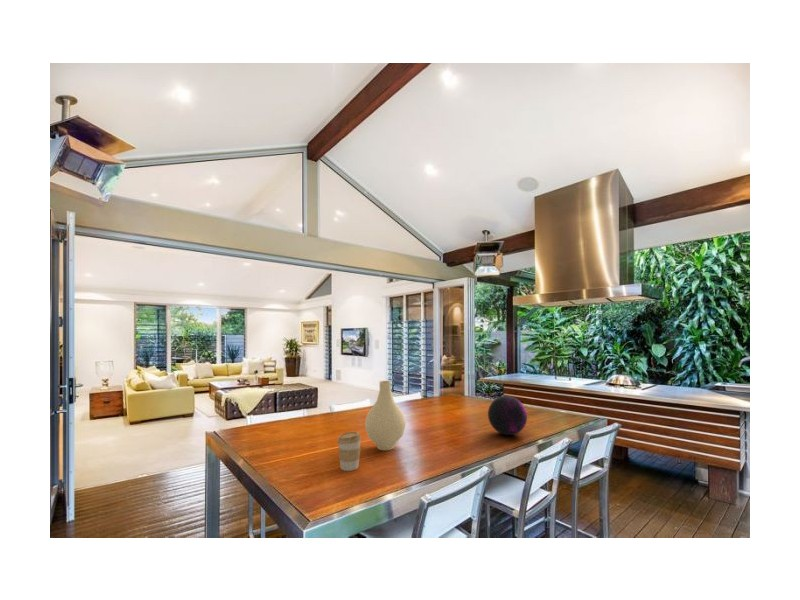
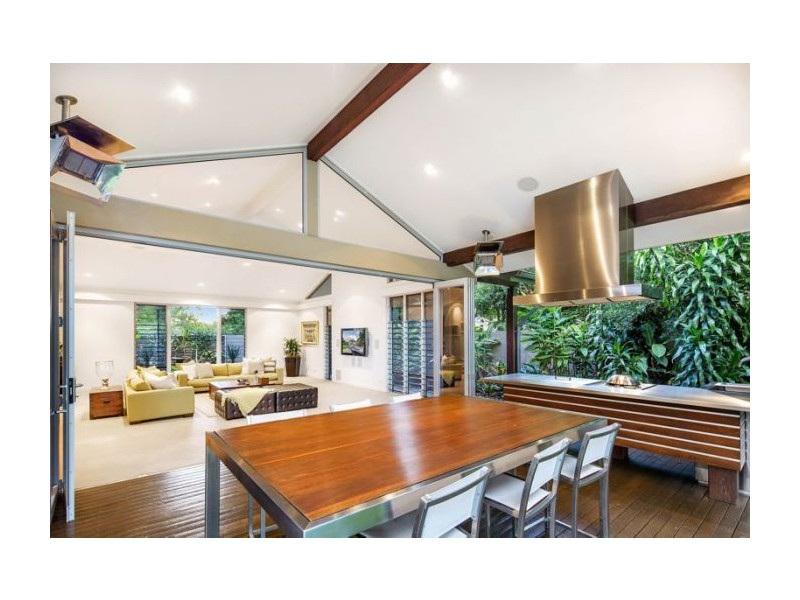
- coffee cup [336,431,362,472]
- vase [364,380,407,451]
- decorative orb [487,395,528,436]
